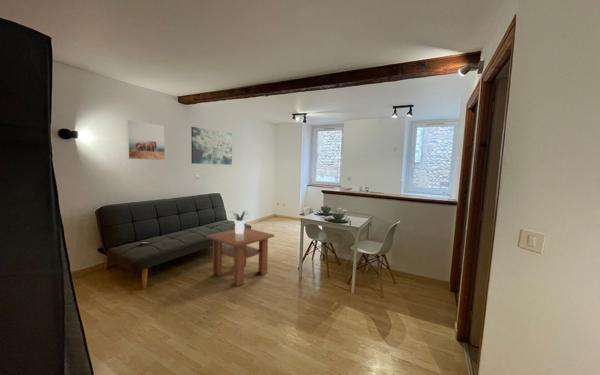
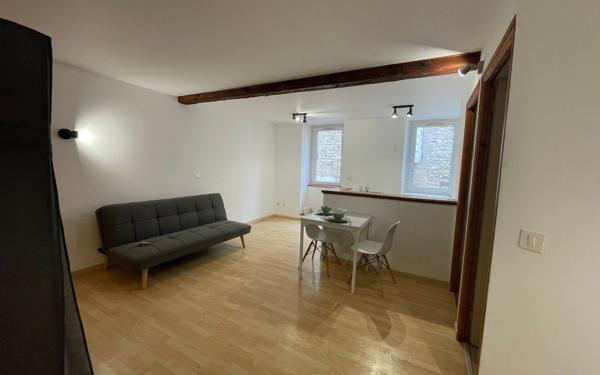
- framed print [126,119,166,161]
- coffee table [205,226,276,287]
- potted plant [229,210,251,234]
- wall art [190,126,233,166]
